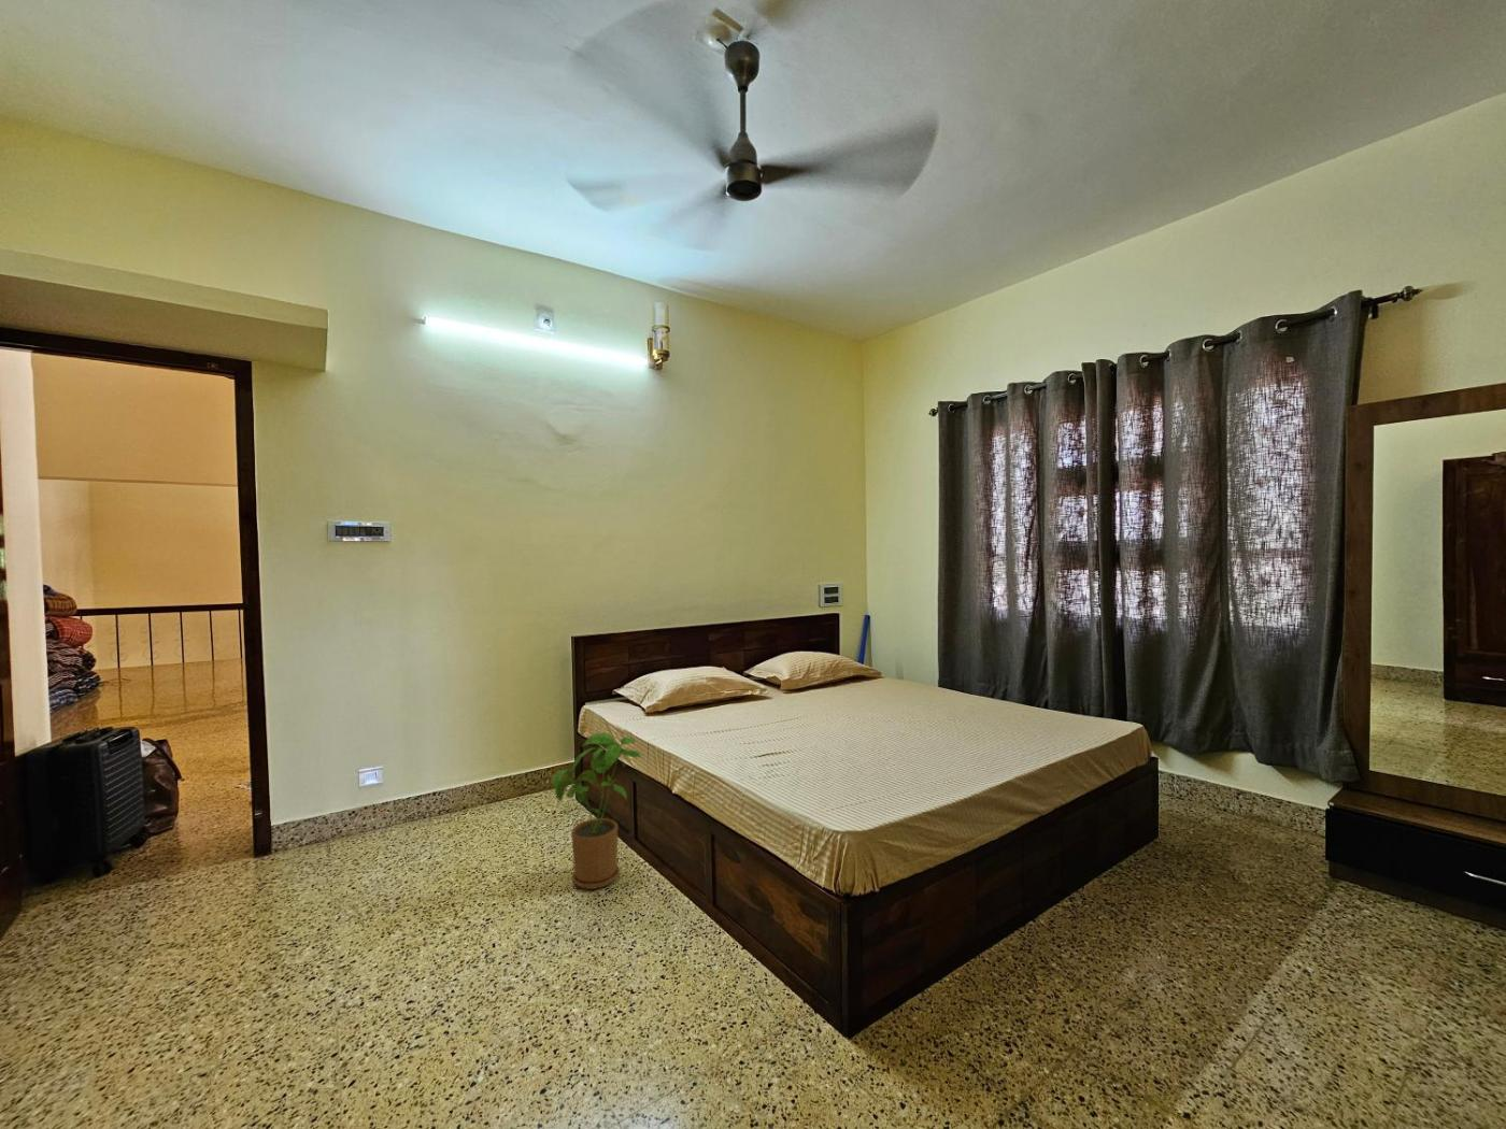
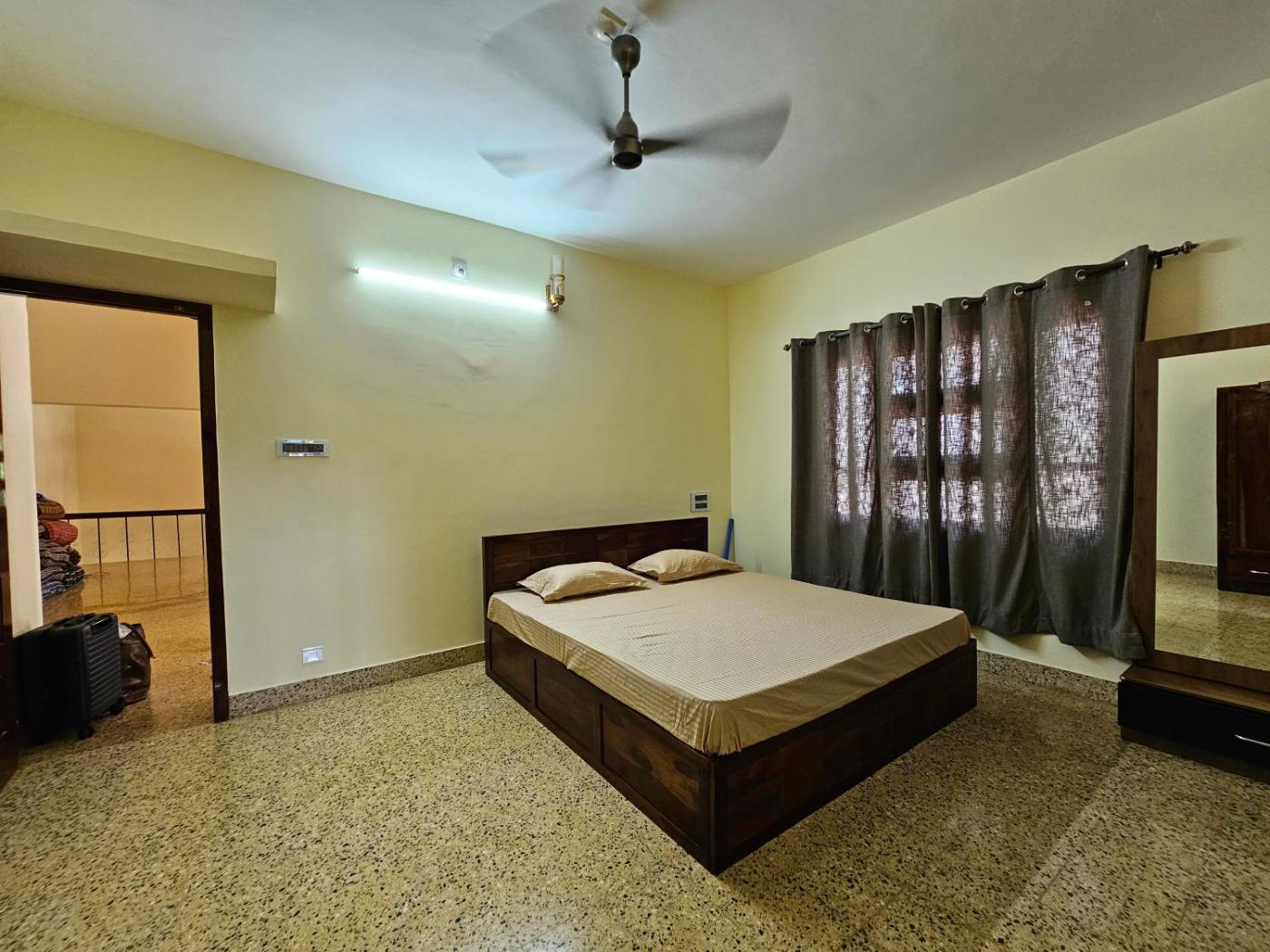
- house plant [550,732,643,891]
